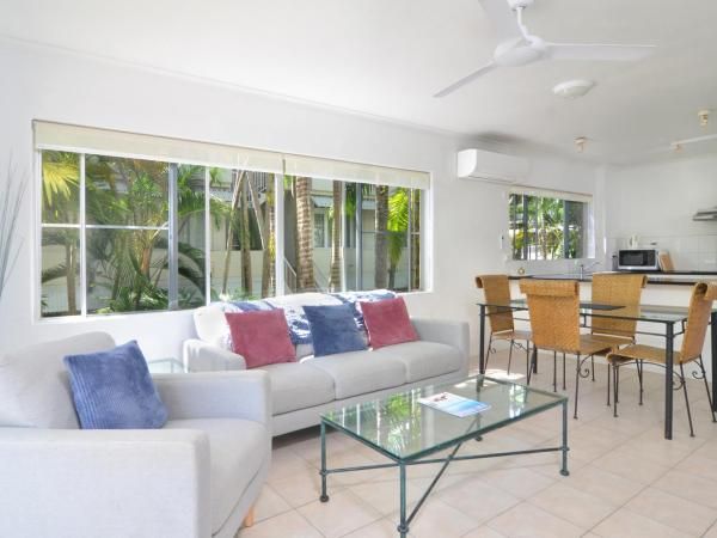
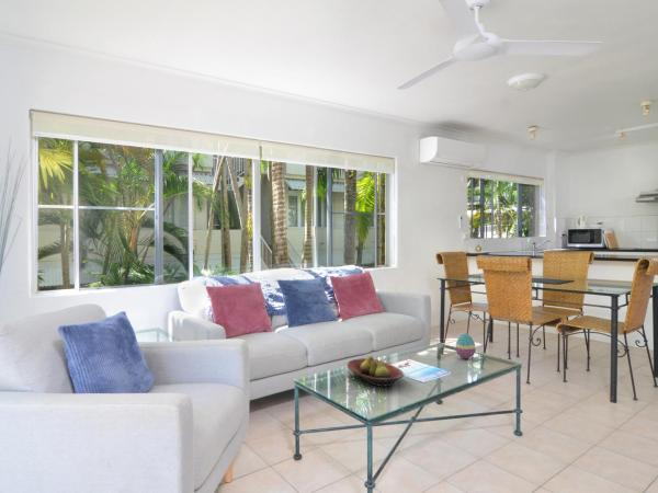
+ fruit bowl [345,355,405,388]
+ decorative egg [454,333,477,359]
